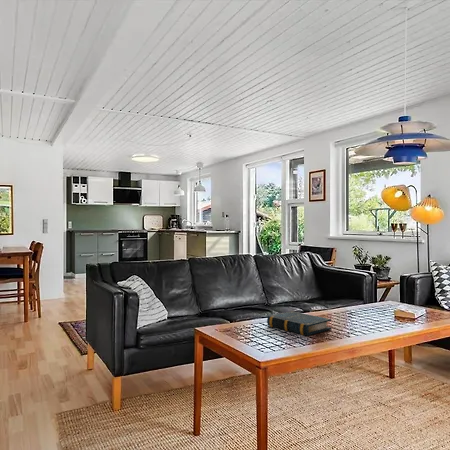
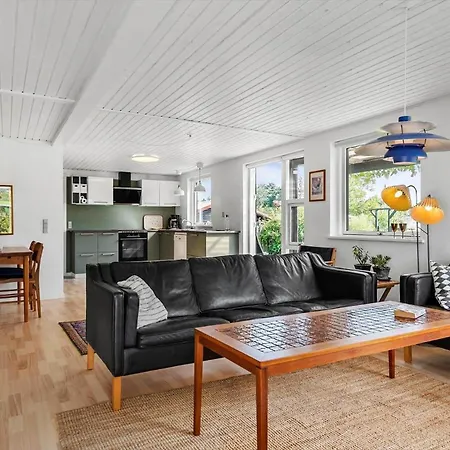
- book [266,310,332,336]
